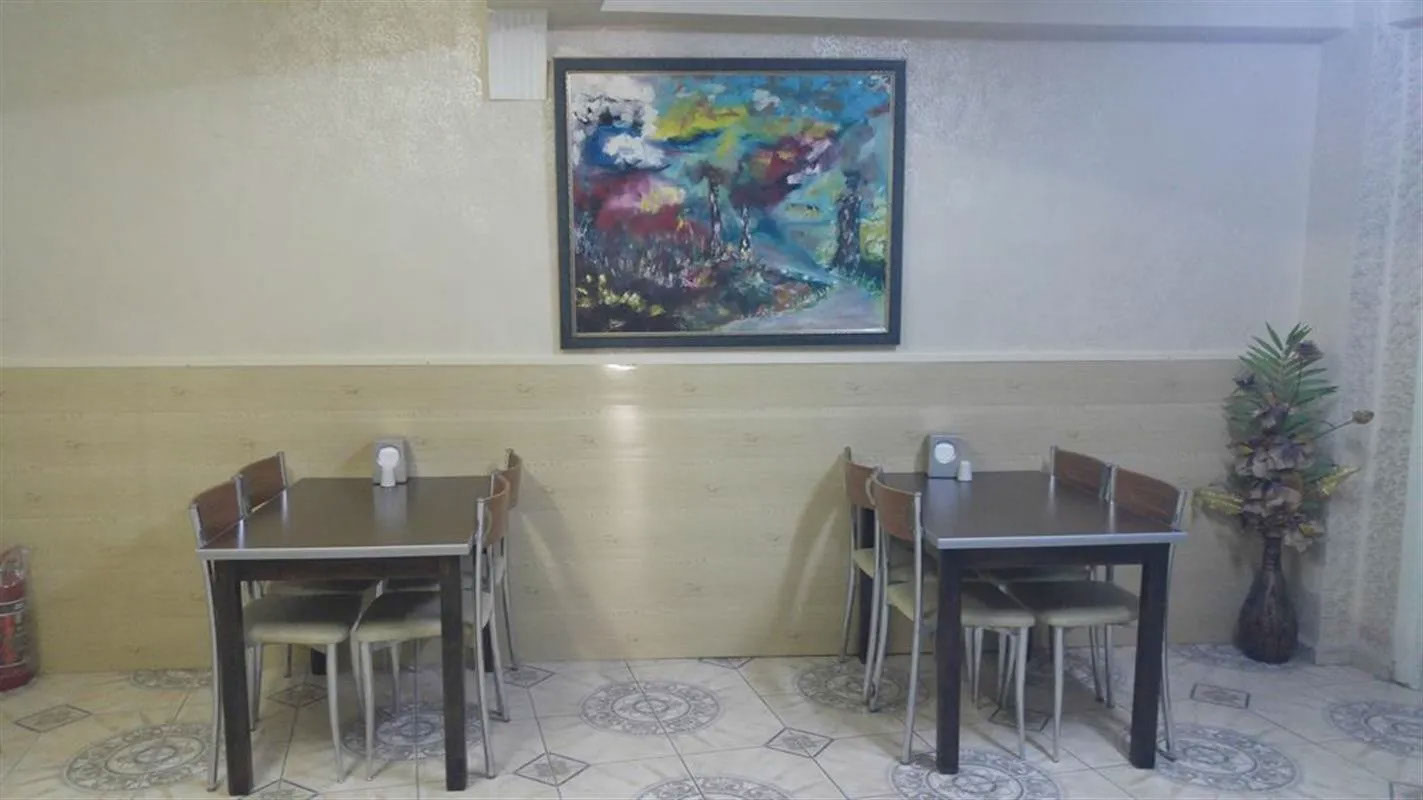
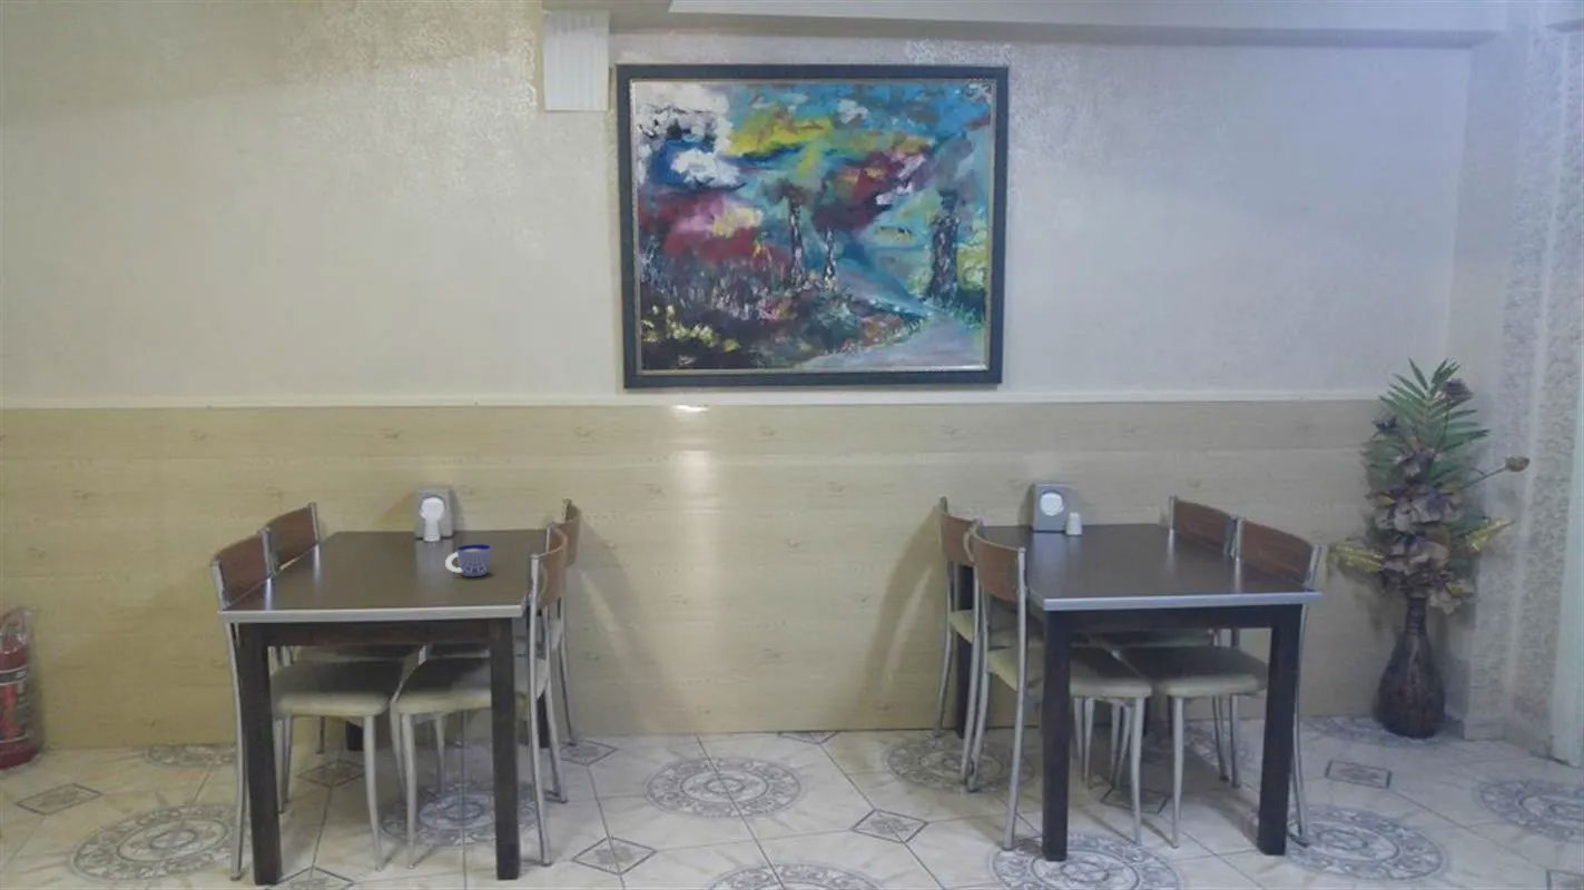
+ cup [444,543,493,577]
